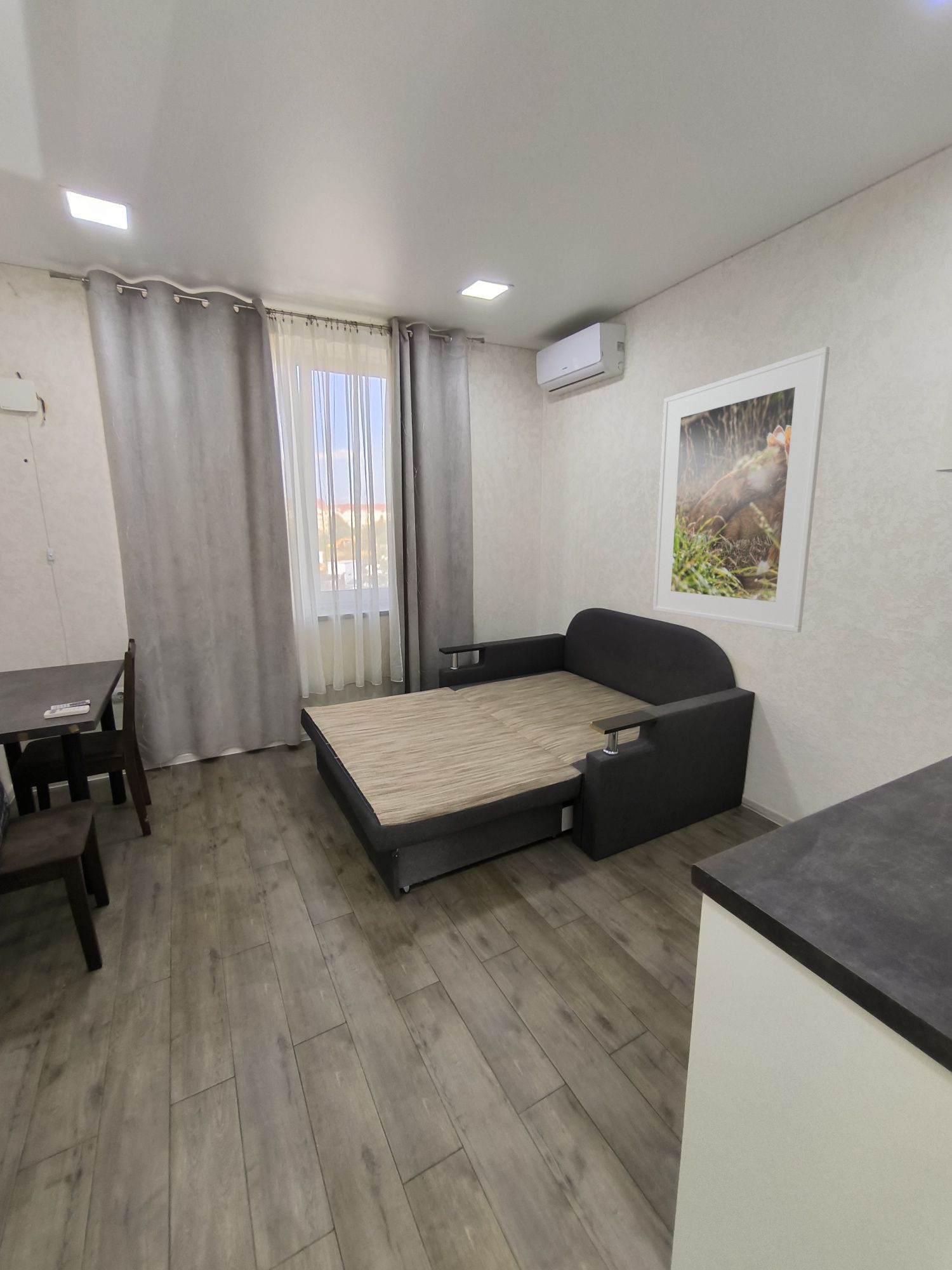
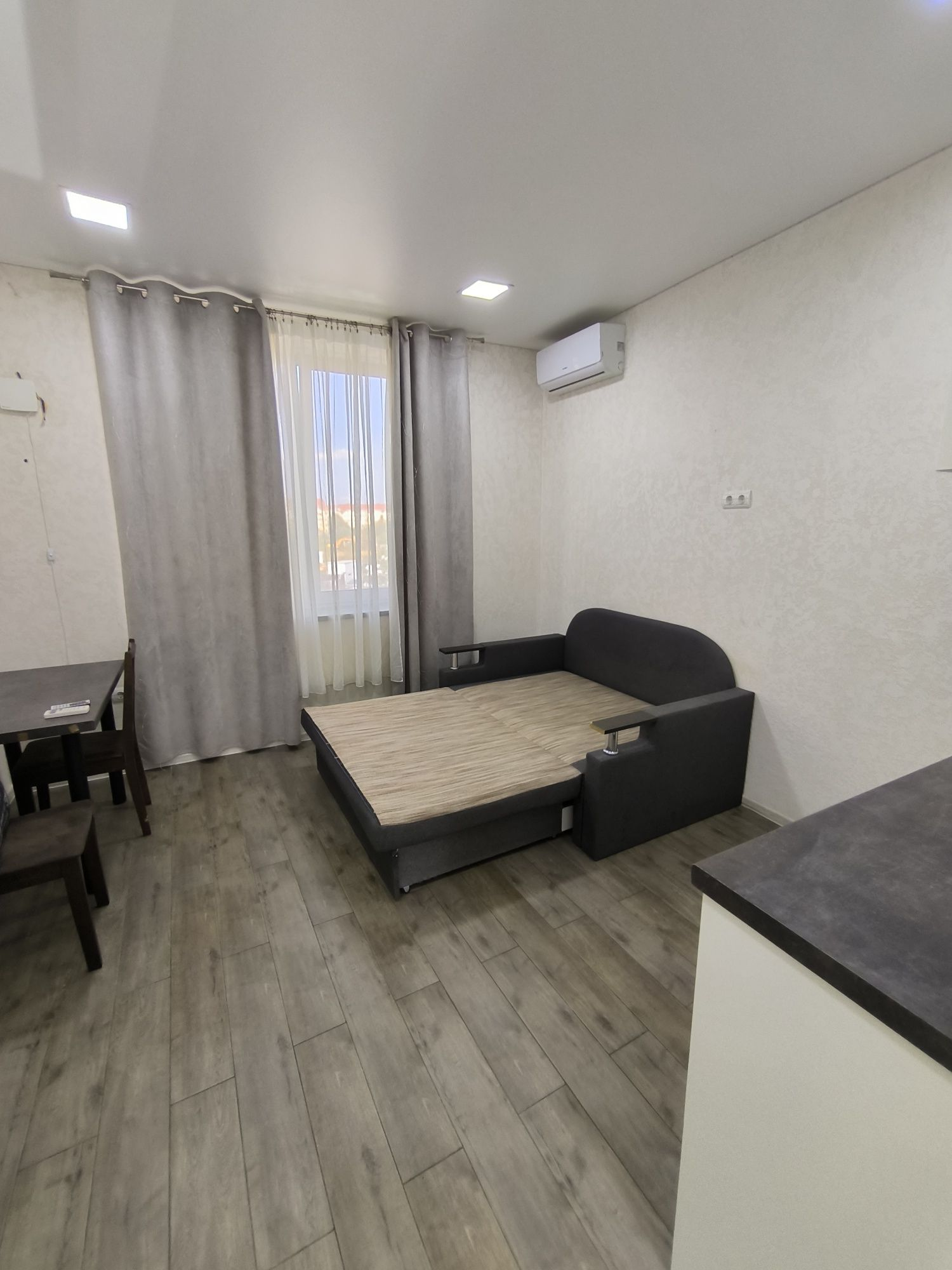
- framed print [652,346,830,633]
